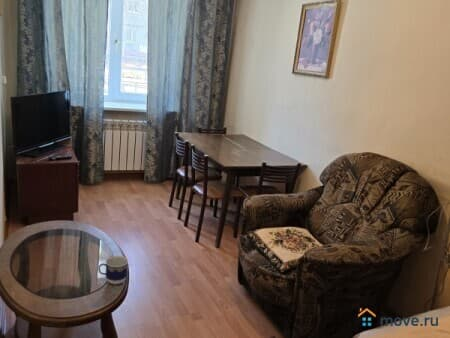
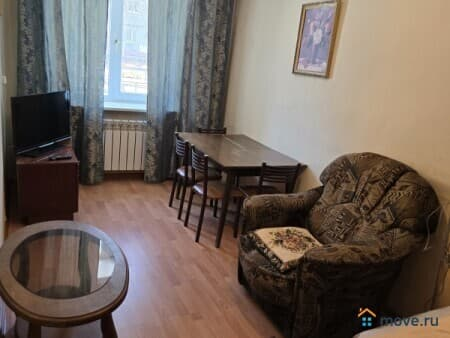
- cup [97,255,129,285]
